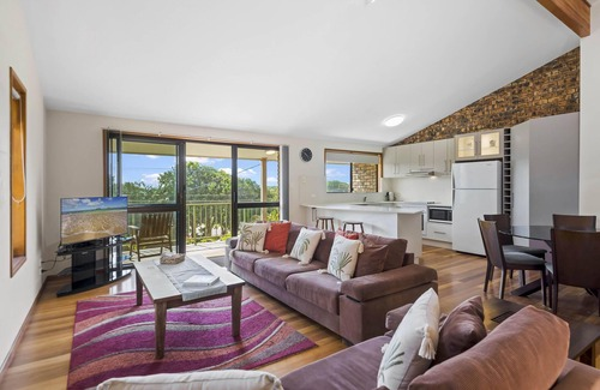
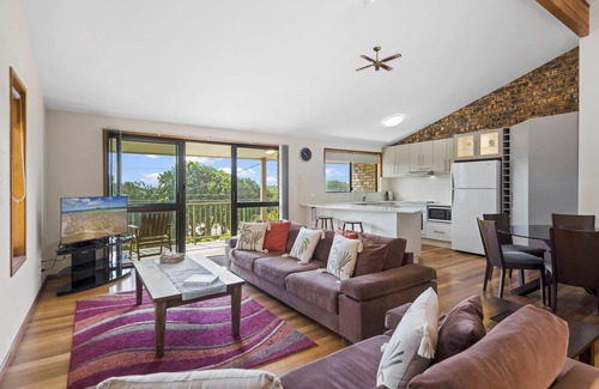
+ ceiling fan [355,45,403,72]
